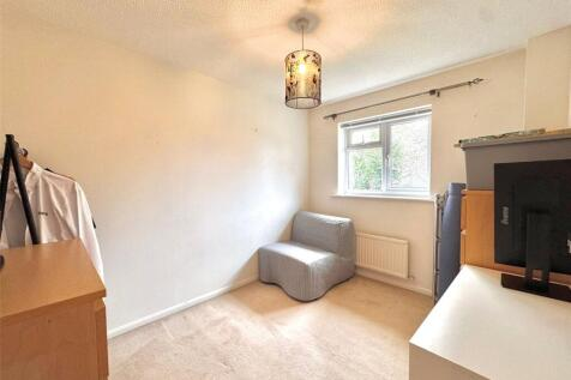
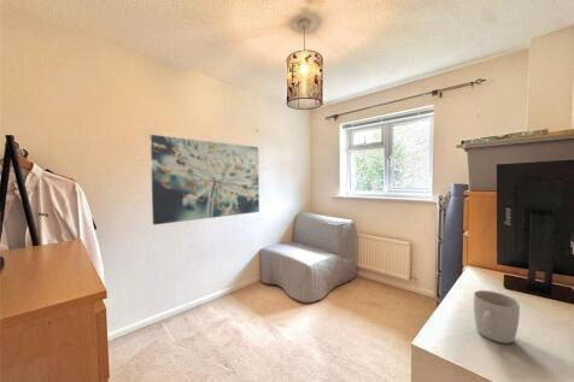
+ mug [473,289,521,345]
+ wall art [150,134,260,225]
